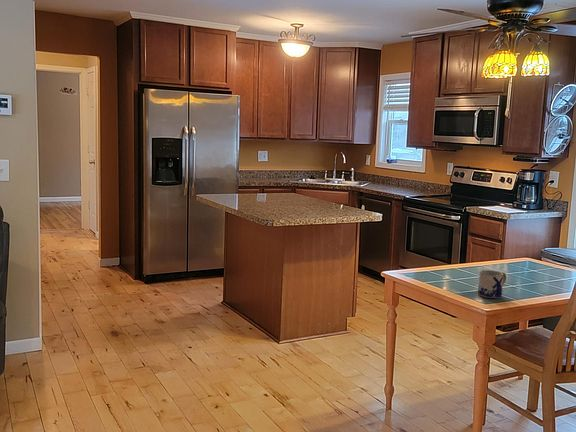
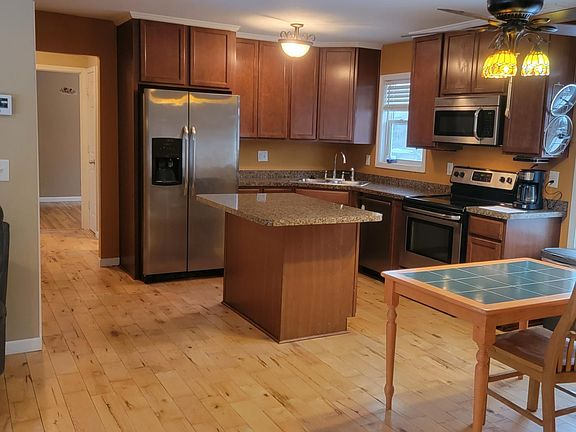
- mug [477,269,507,299]
